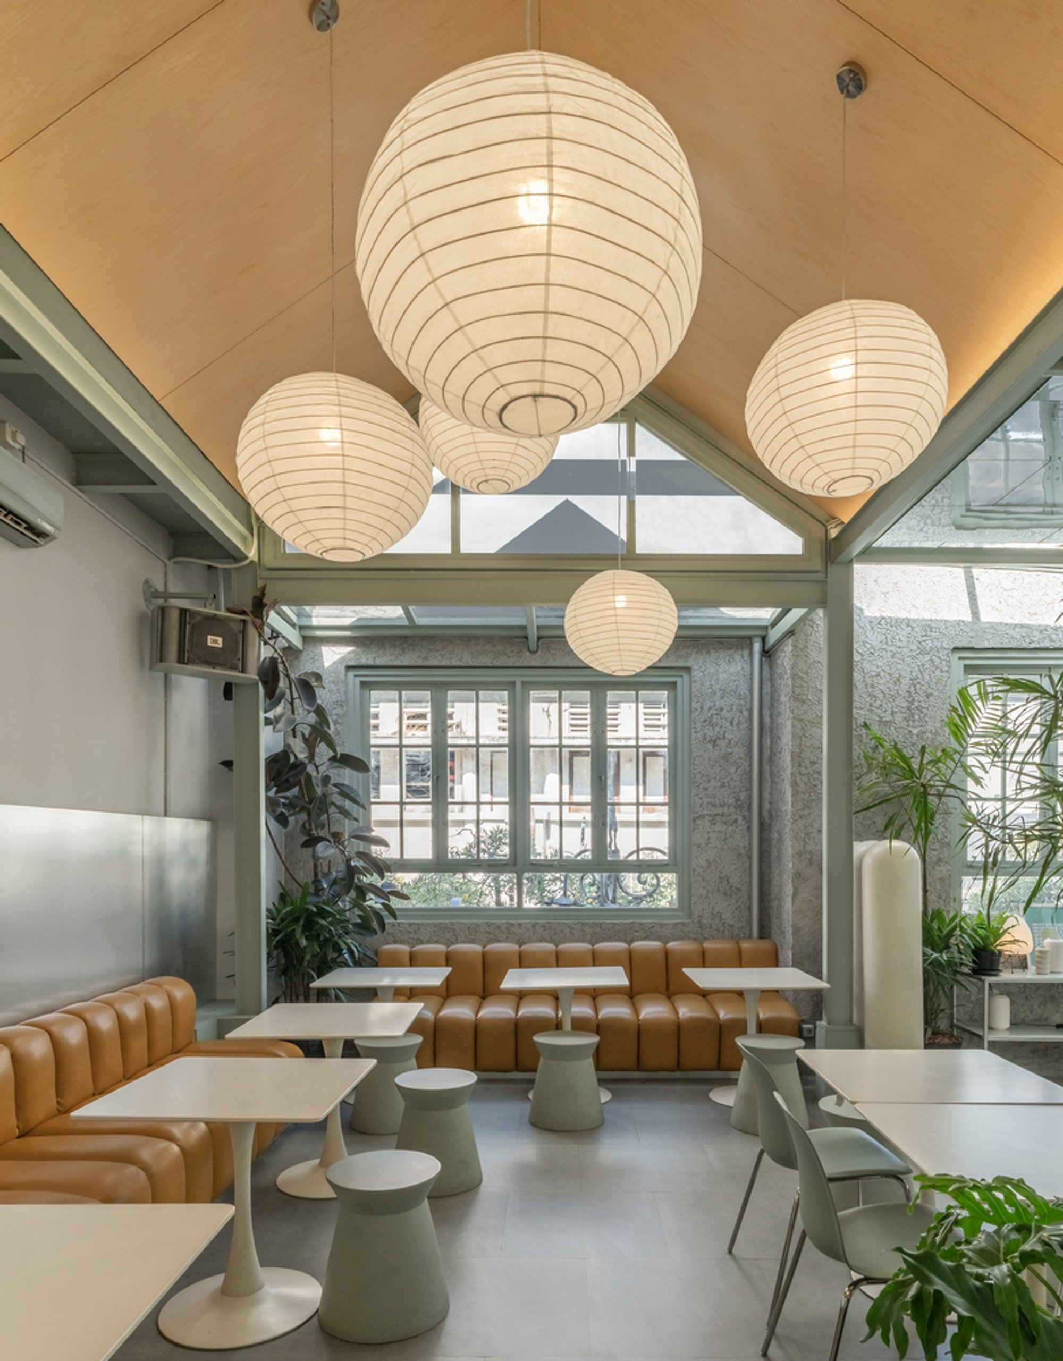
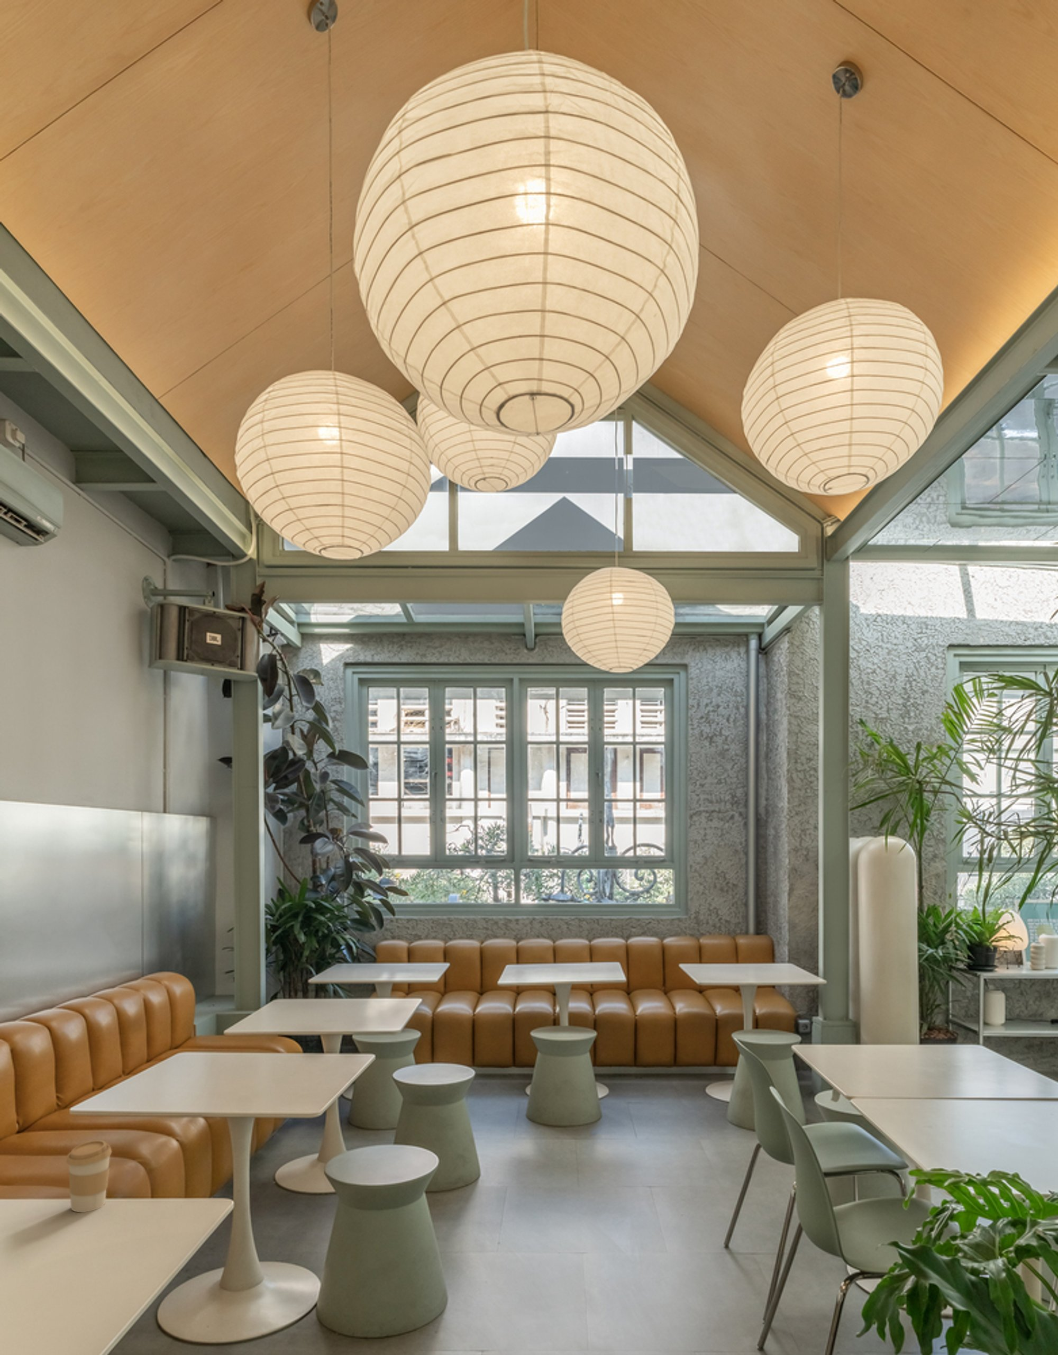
+ coffee cup [66,1139,112,1213]
